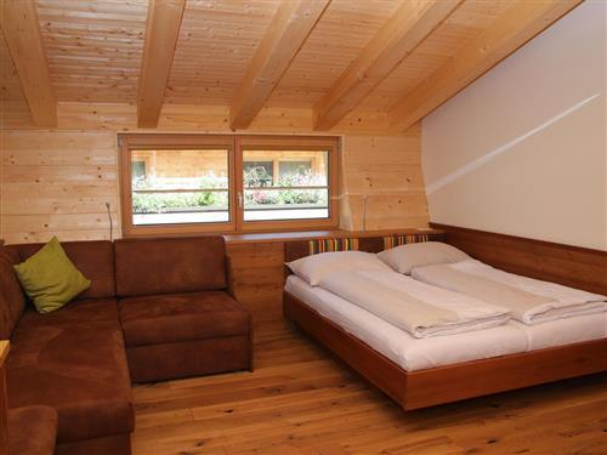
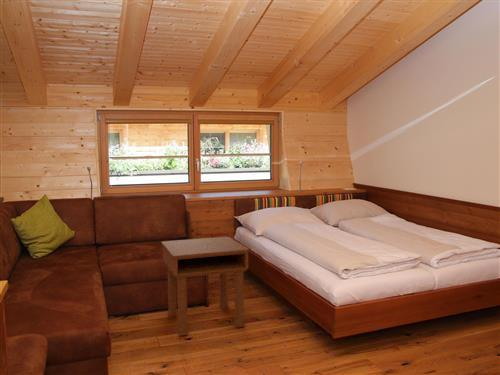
+ nightstand [160,236,250,337]
